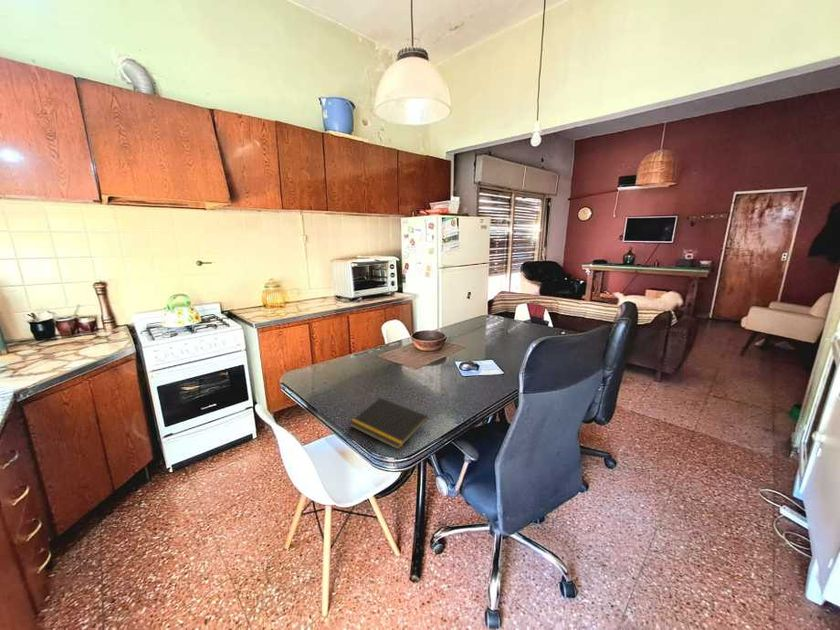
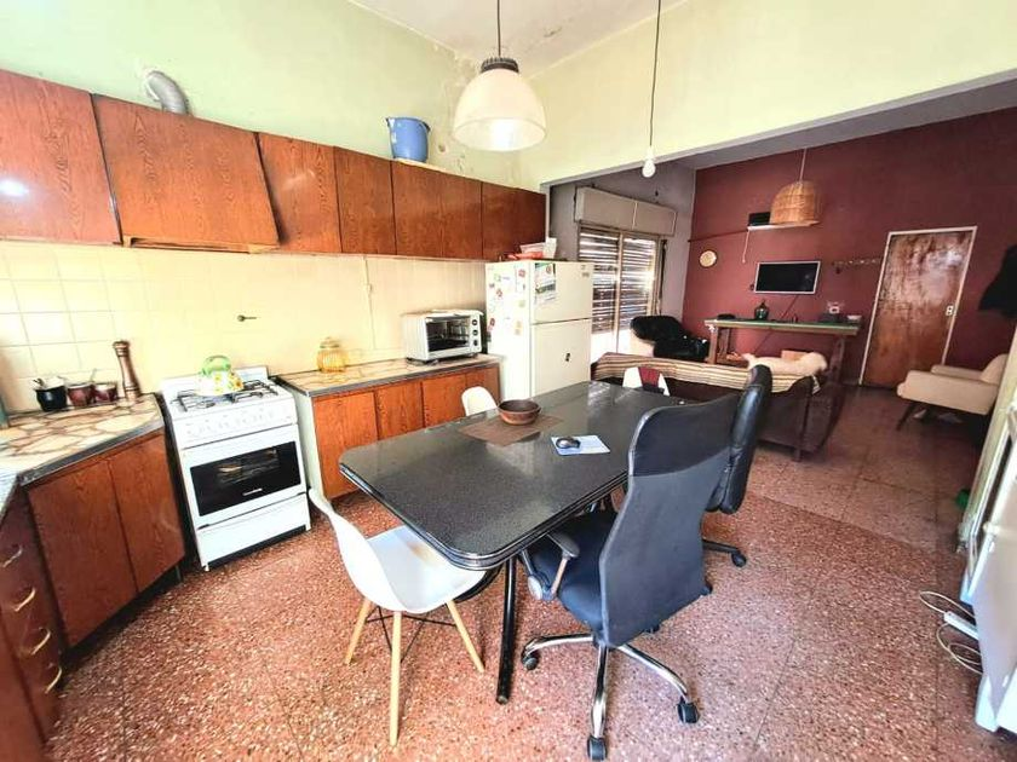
- notepad [348,397,429,451]
